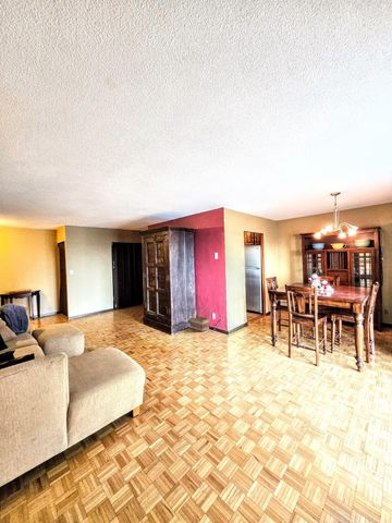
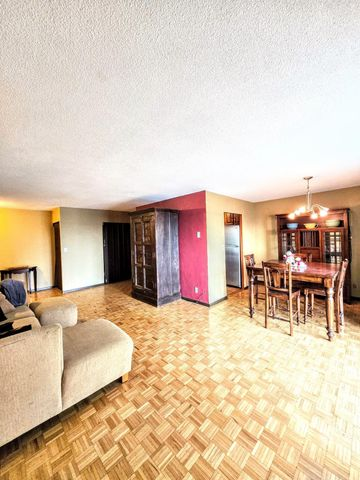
- basket [189,306,210,332]
